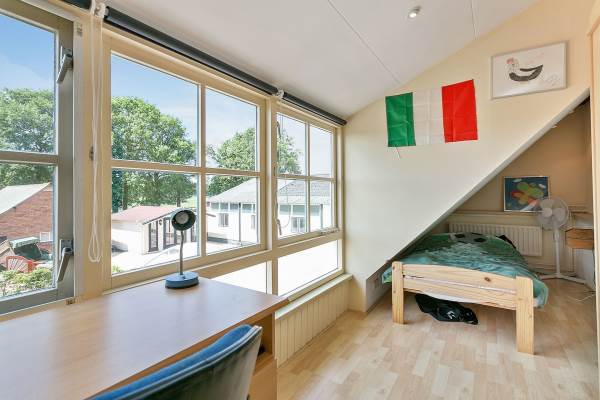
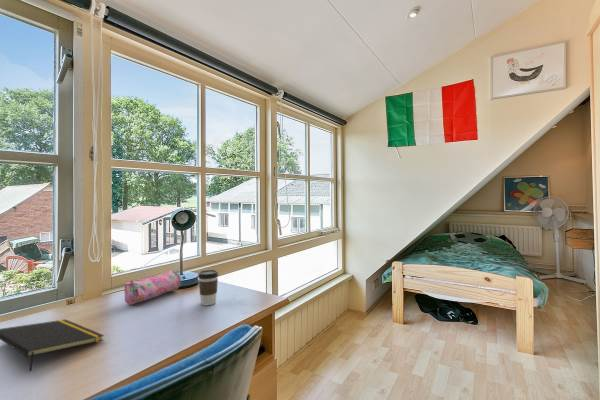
+ pencil case [123,269,182,306]
+ notepad [0,318,105,372]
+ coffee cup [197,269,219,306]
